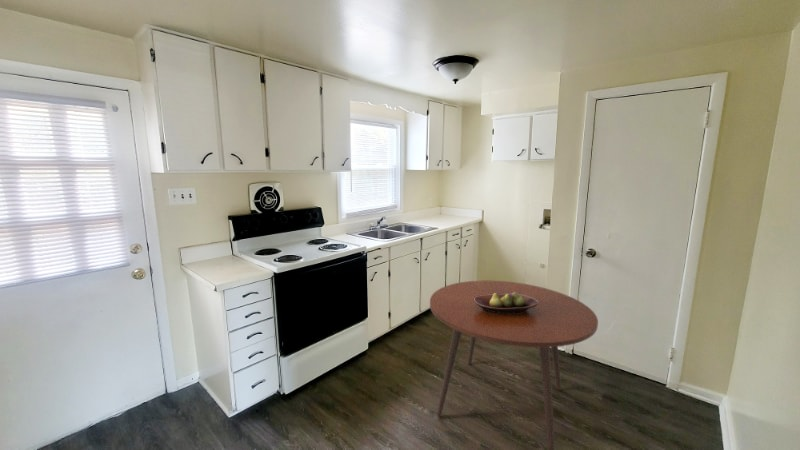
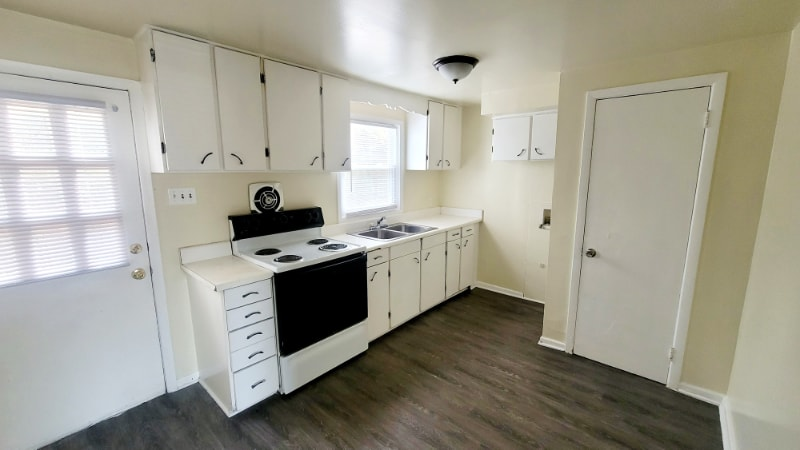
- dining table [429,280,599,450]
- fruit bowl [474,292,538,313]
